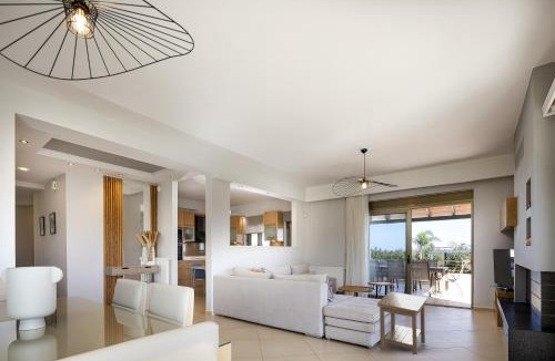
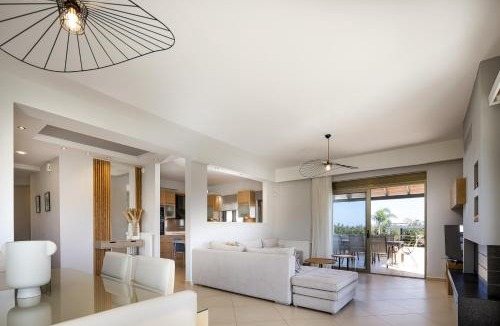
- side table [376,291,427,355]
